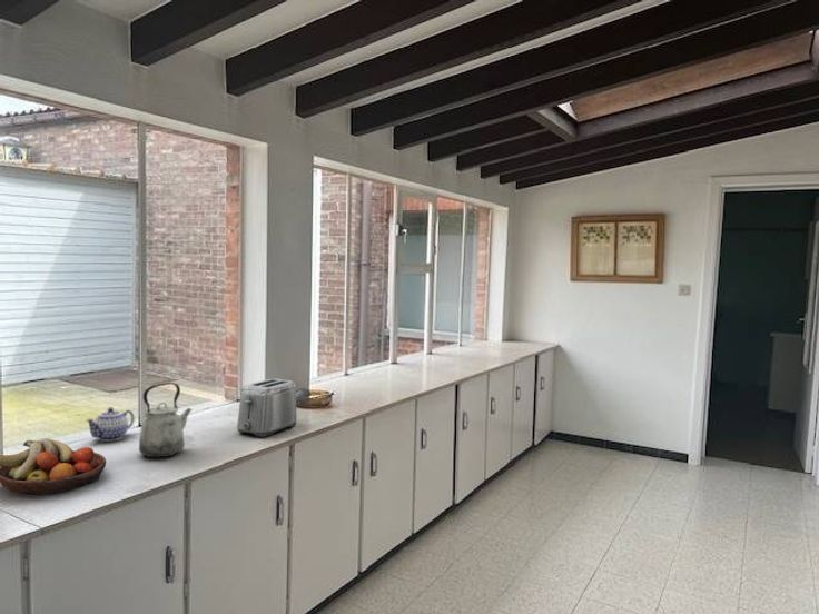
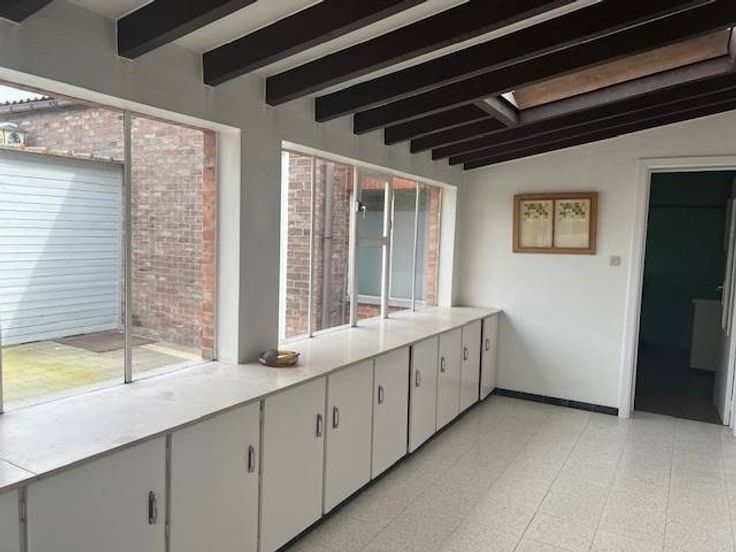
- fruit bowl [0,437,107,495]
- kettle [138,382,194,458]
- toaster [236,378,298,438]
- teapot [85,407,135,443]
